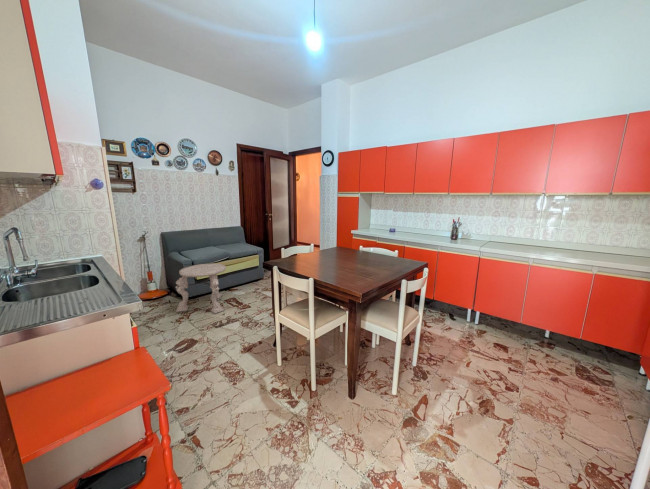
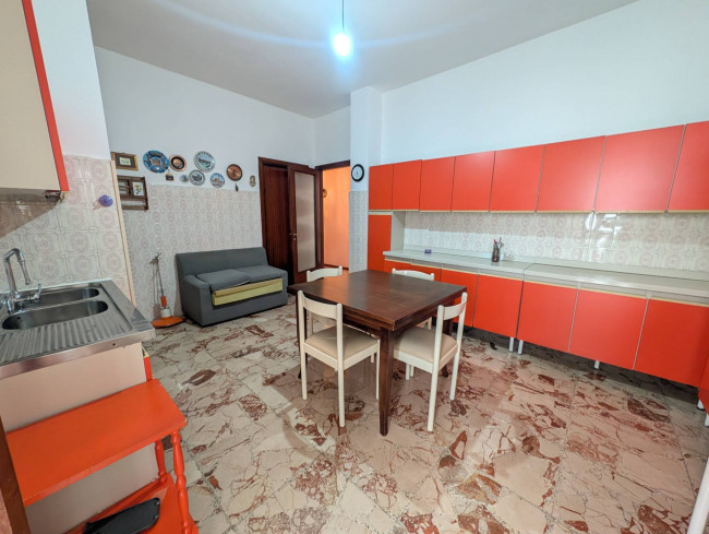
- side table [175,262,227,315]
